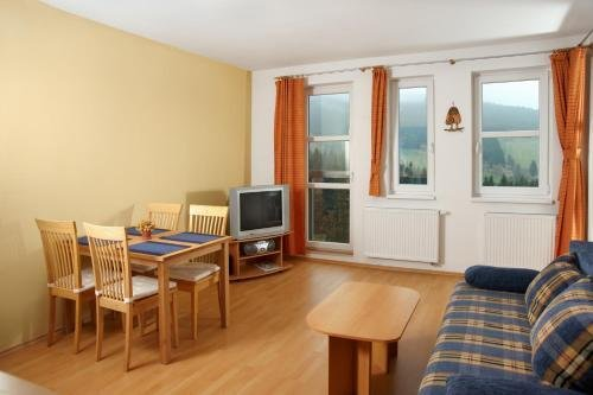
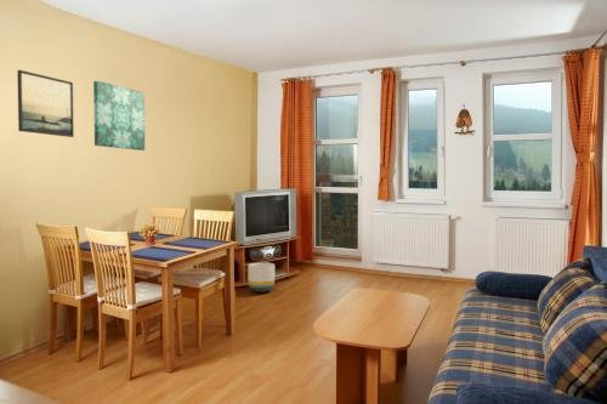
+ wall art [92,80,146,152]
+ planter [246,262,276,294]
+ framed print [16,69,75,138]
